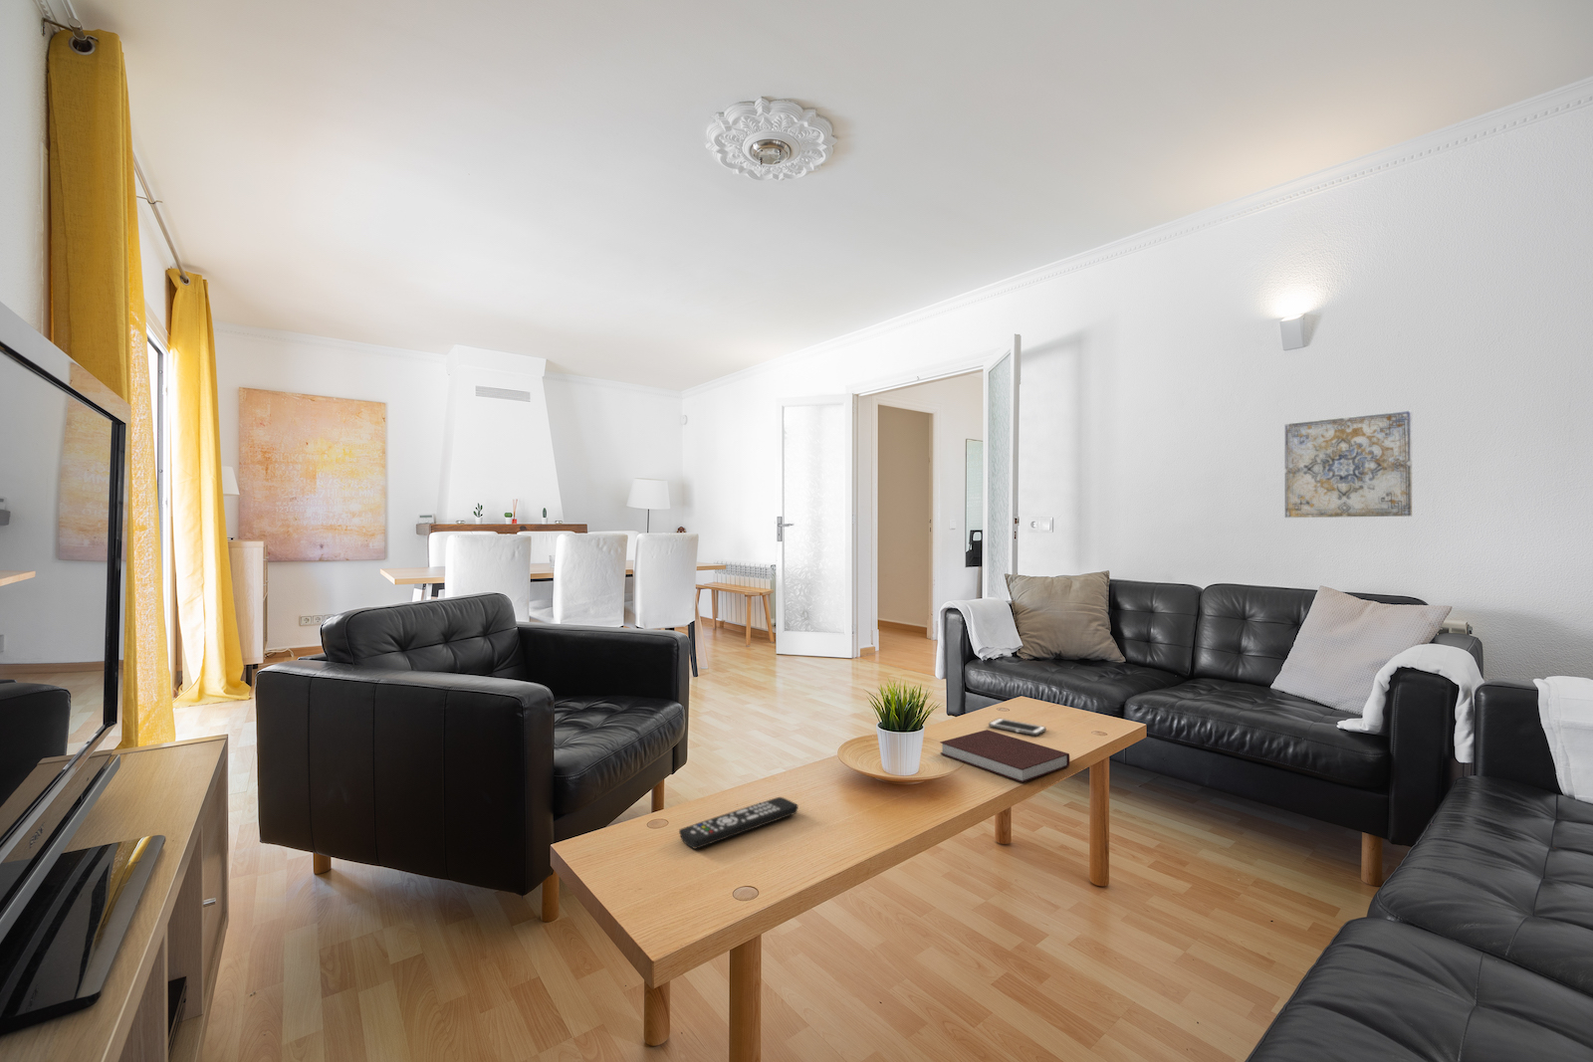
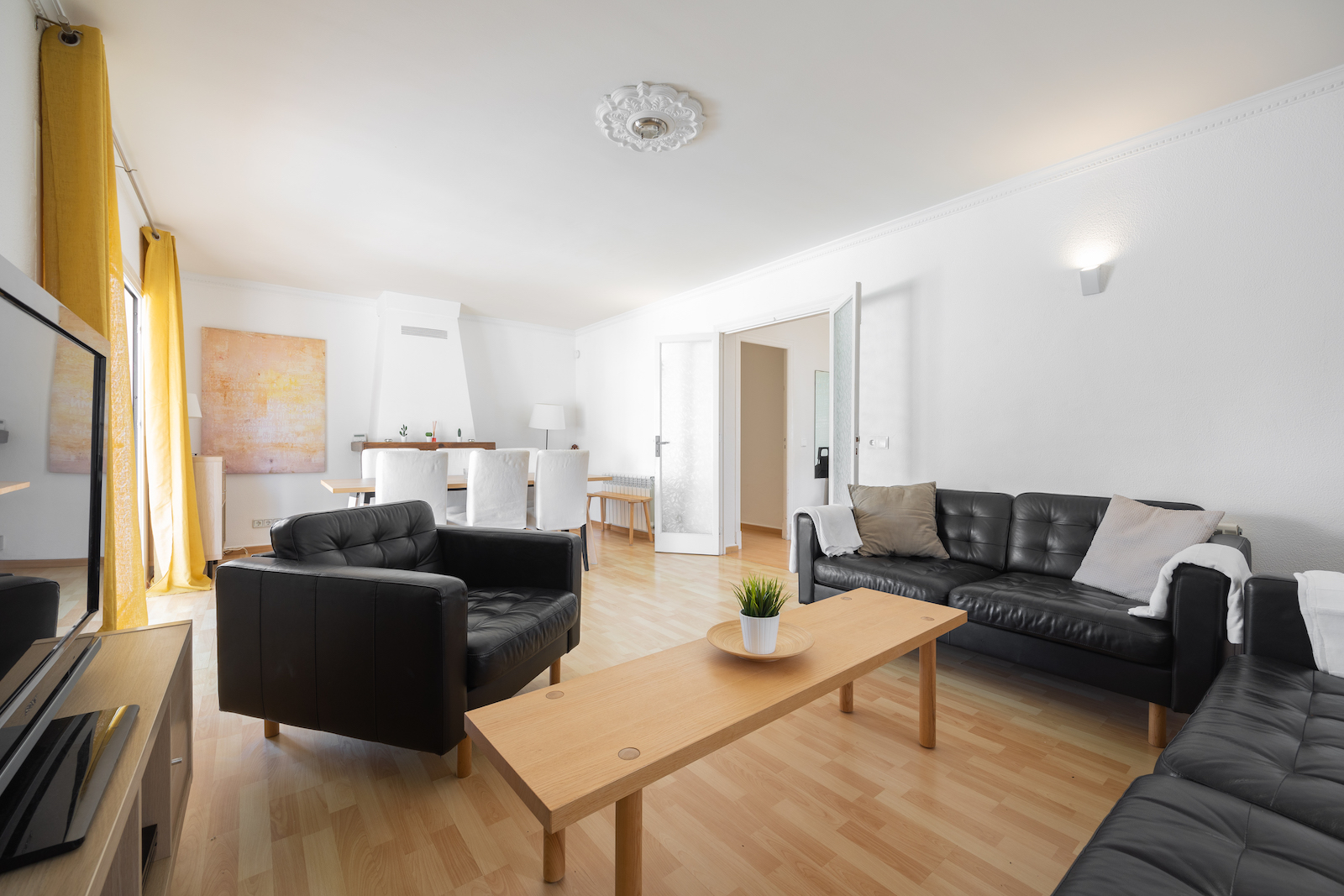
- cell phone [987,717,1048,736]
- wall art [1285,410,1413,519]
- remote control [678,796,799,850]
- notebook [939,729,1070,783]
